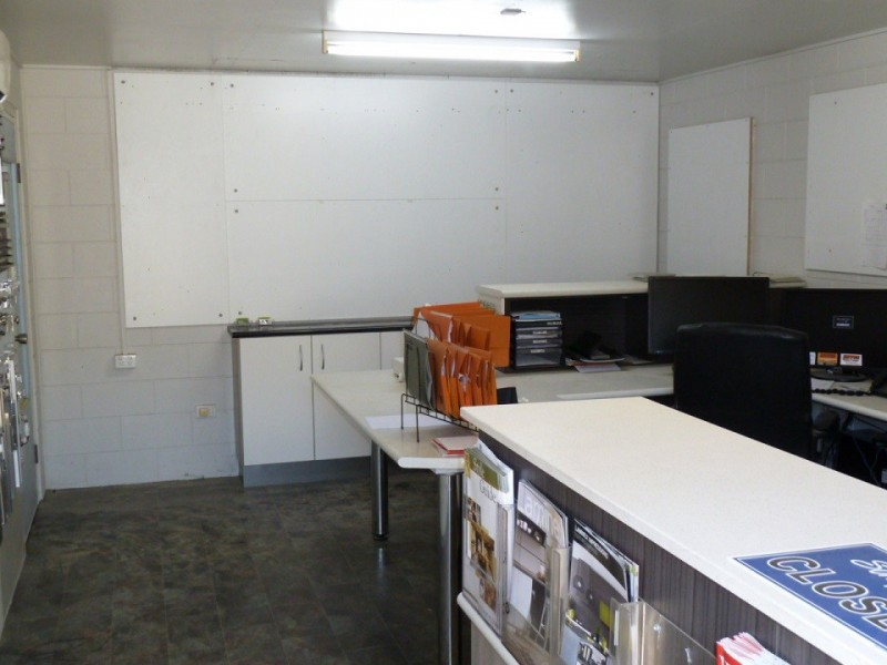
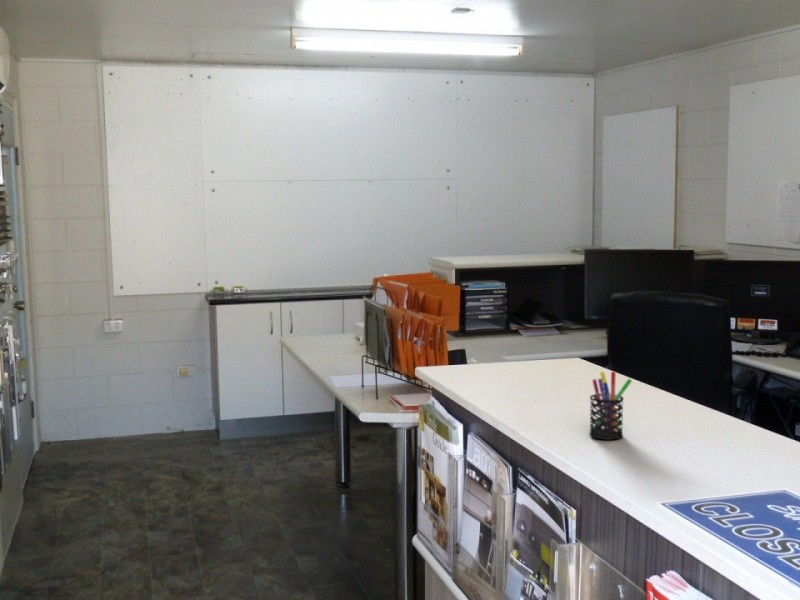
+ pen holder [588,370,633,441]
